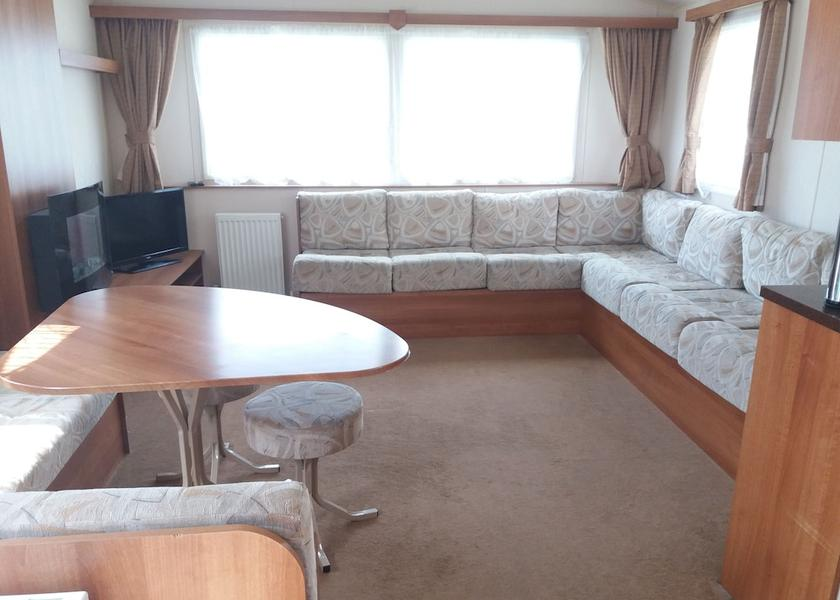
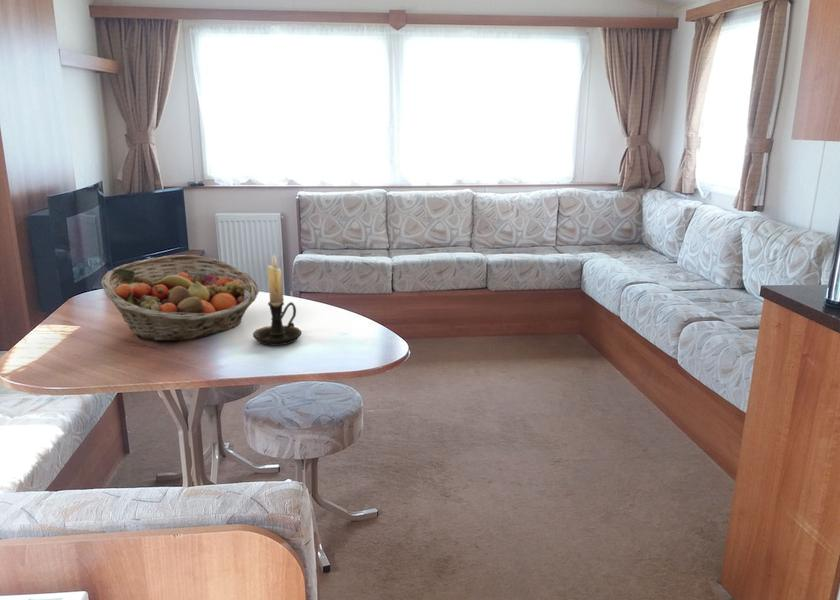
+ fruit basket [100,254,260,342]
+ candle holder [252,252,302,347]
